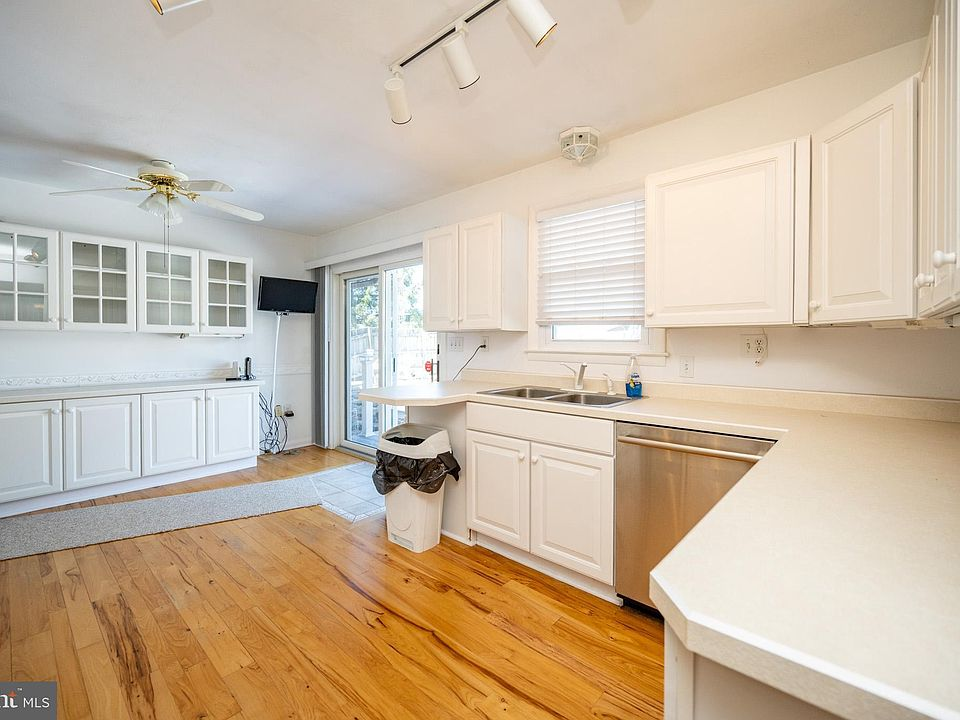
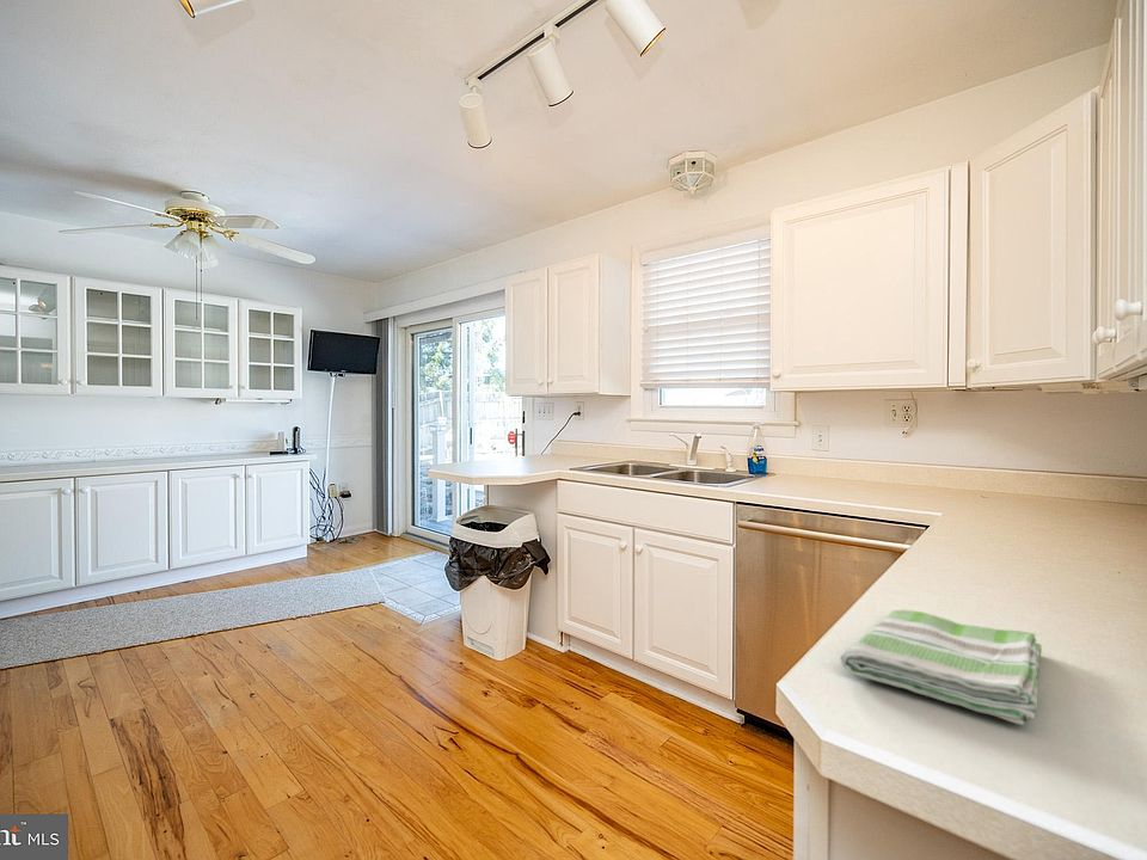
+ dish towel [840,609,1043,726]
